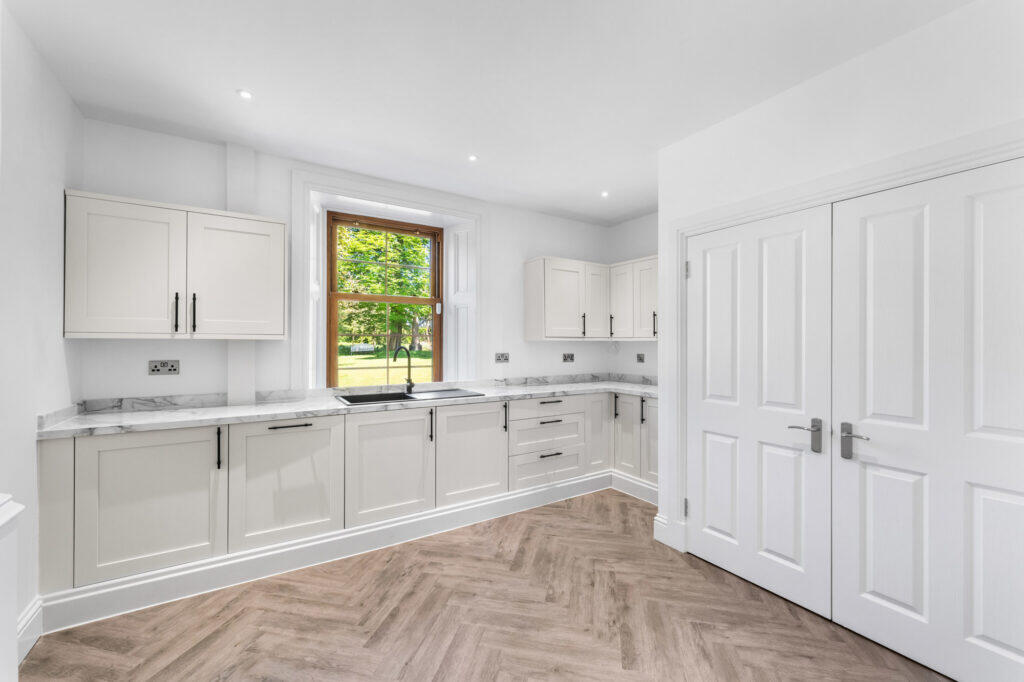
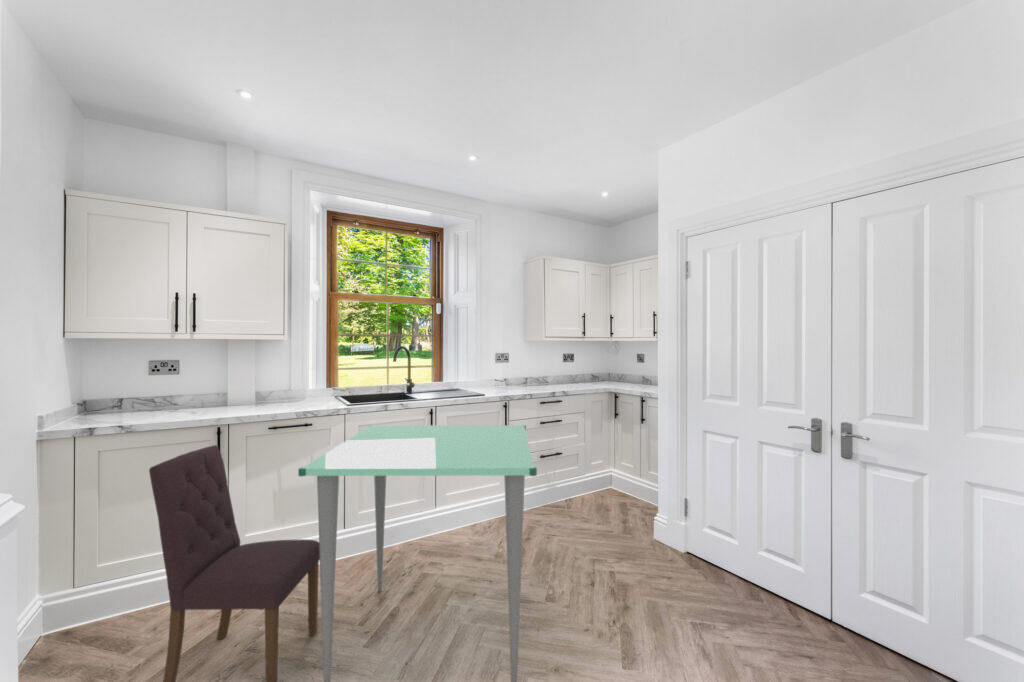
+ dining table [297,424,538,682]
+ dining chair [148,444,320,682]
